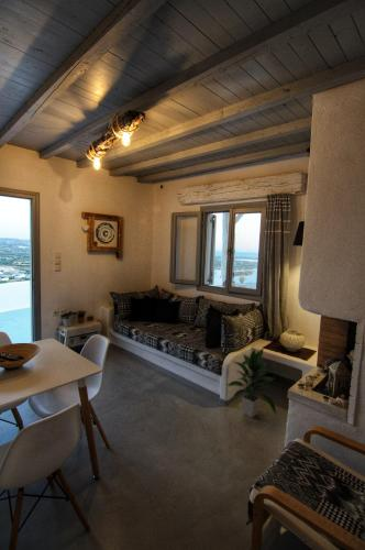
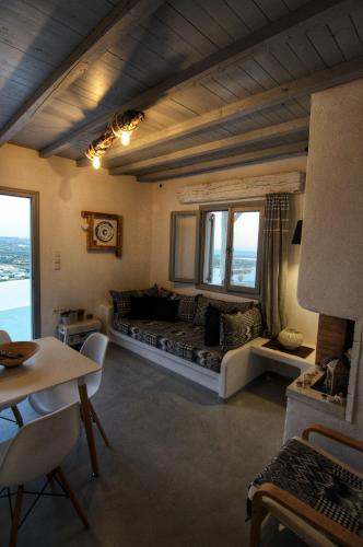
- indoor plant [225,346,277,419]
